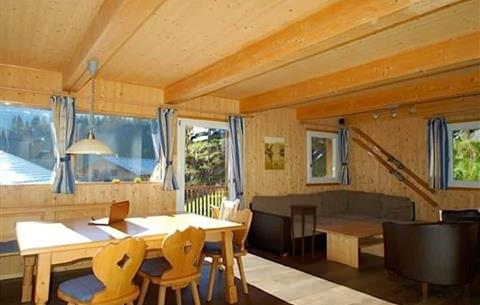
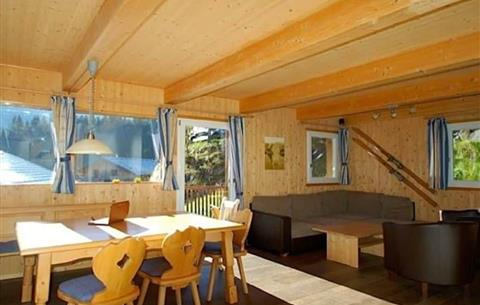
- side table [288,203,319,262]
